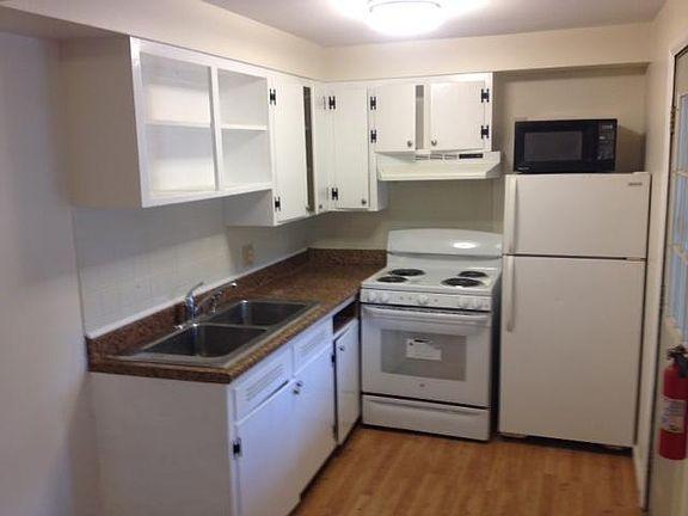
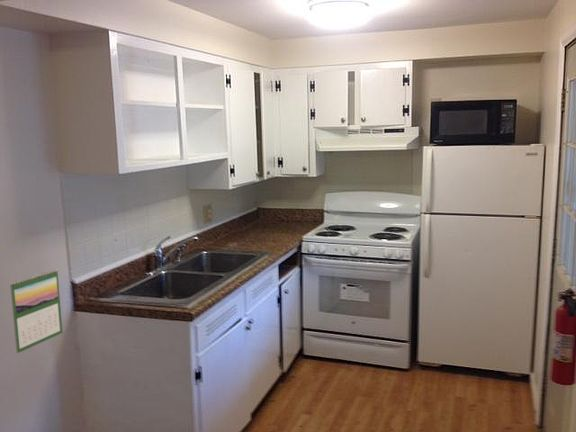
+ calendar [9,268,64,354]
